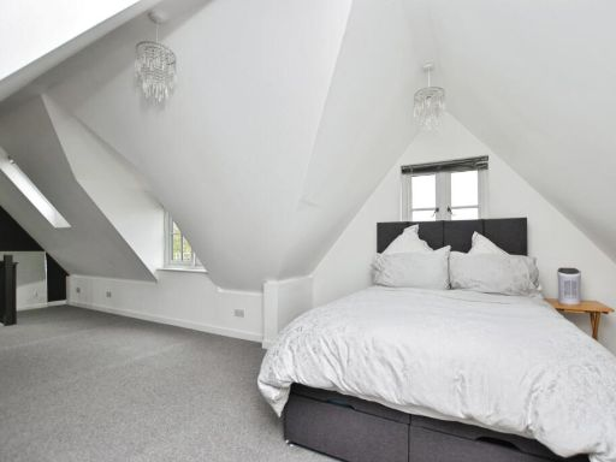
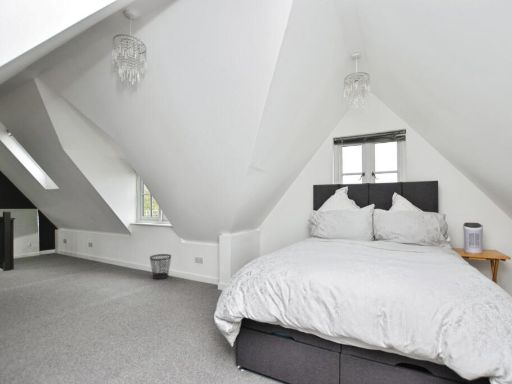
+ wastebasket [149,253,172,280]
